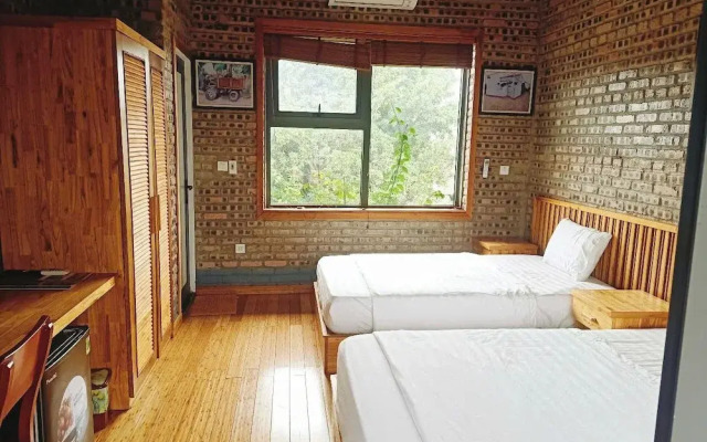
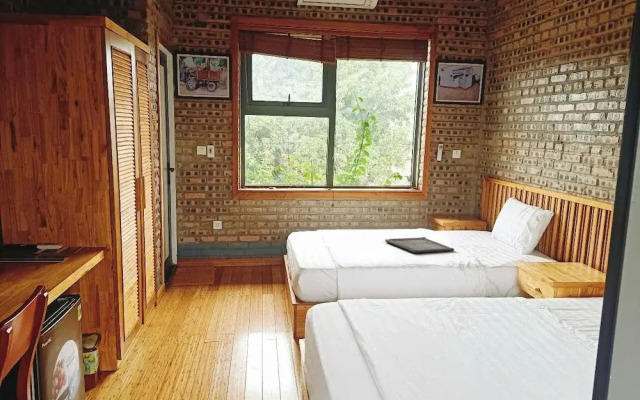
+ serving tray [384,236,455,254]
